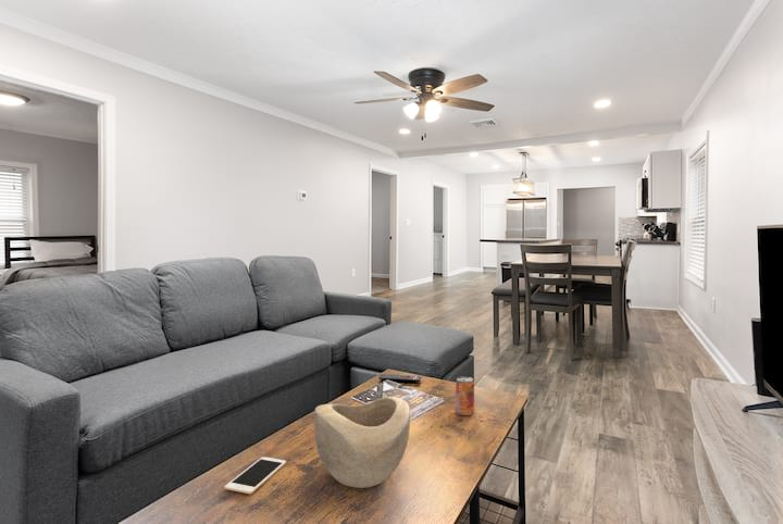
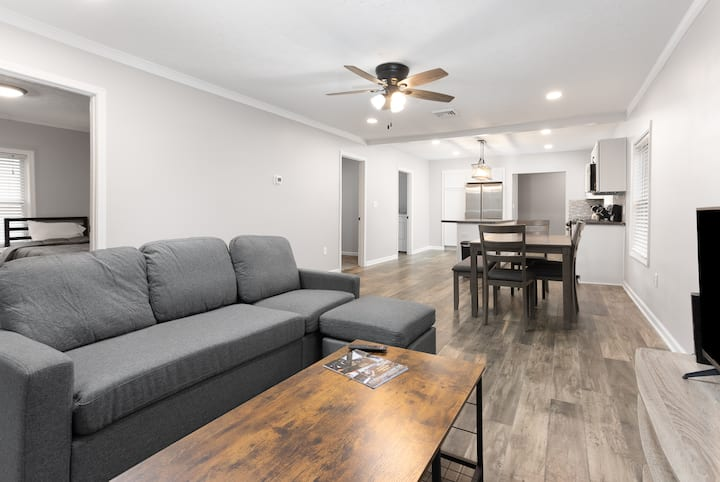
- cell phone [224,456,287,495]
- decorative bowl [313,396,411,489]
- beverage can [455,376,475,416]
